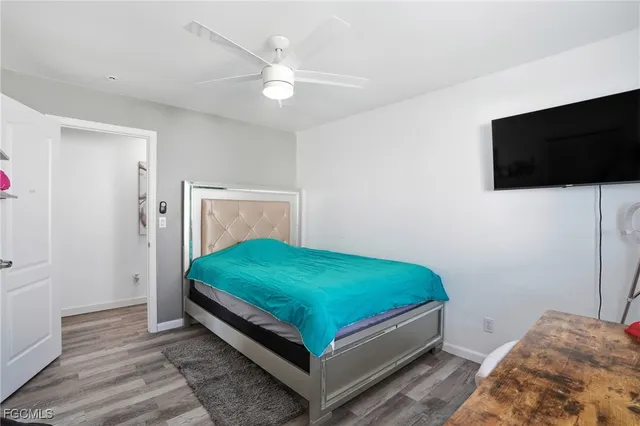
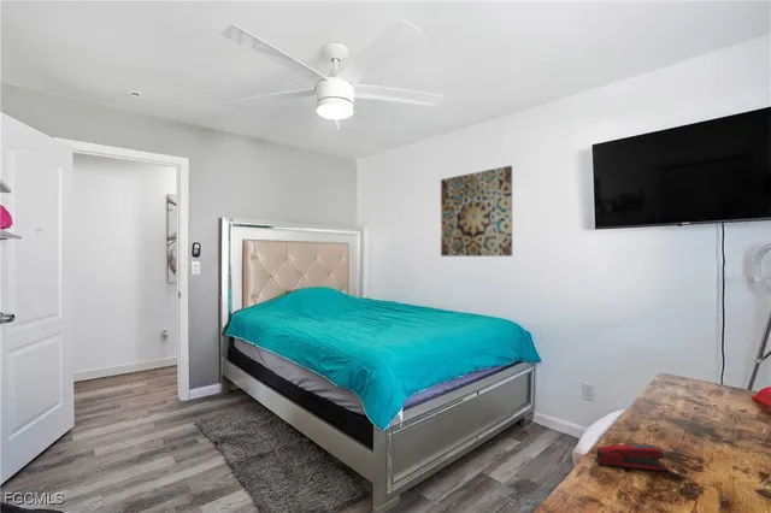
+ stapler [594,443,670,472]
+ wall art [440,165,513,258]
